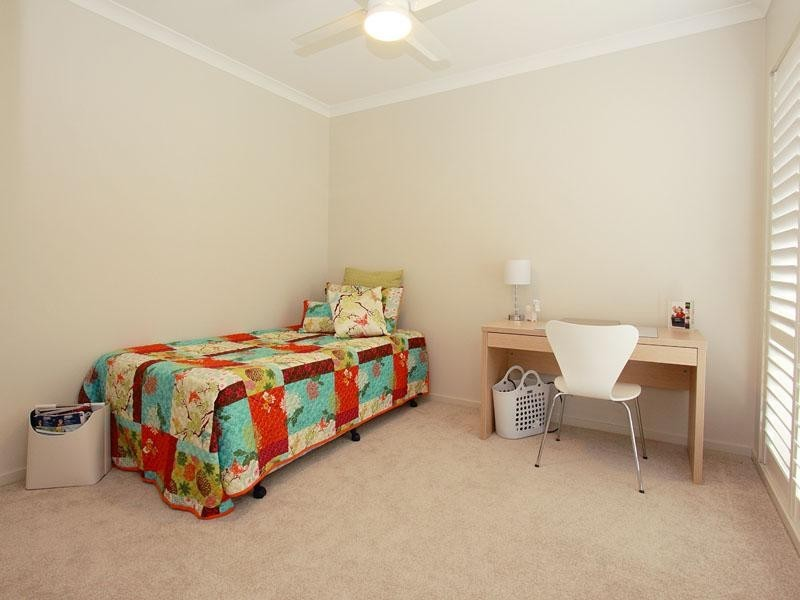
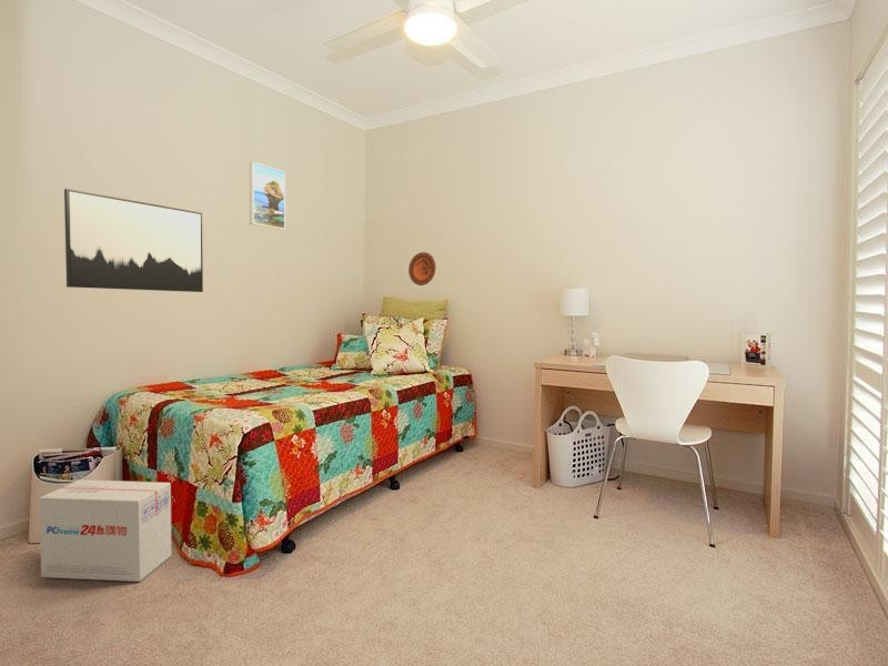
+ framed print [249,161,286,231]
+ cardboard box [38,478,173,583]
+ decorative plate [407,251,437,286]
+ wall art [63,188,204,293]
